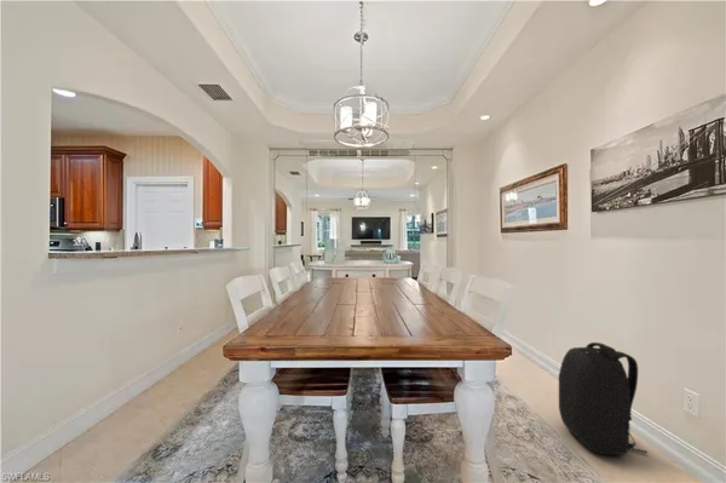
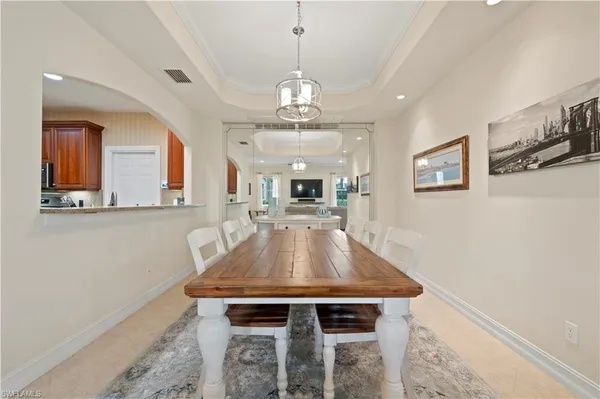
- backpack [558,341,649,456]
